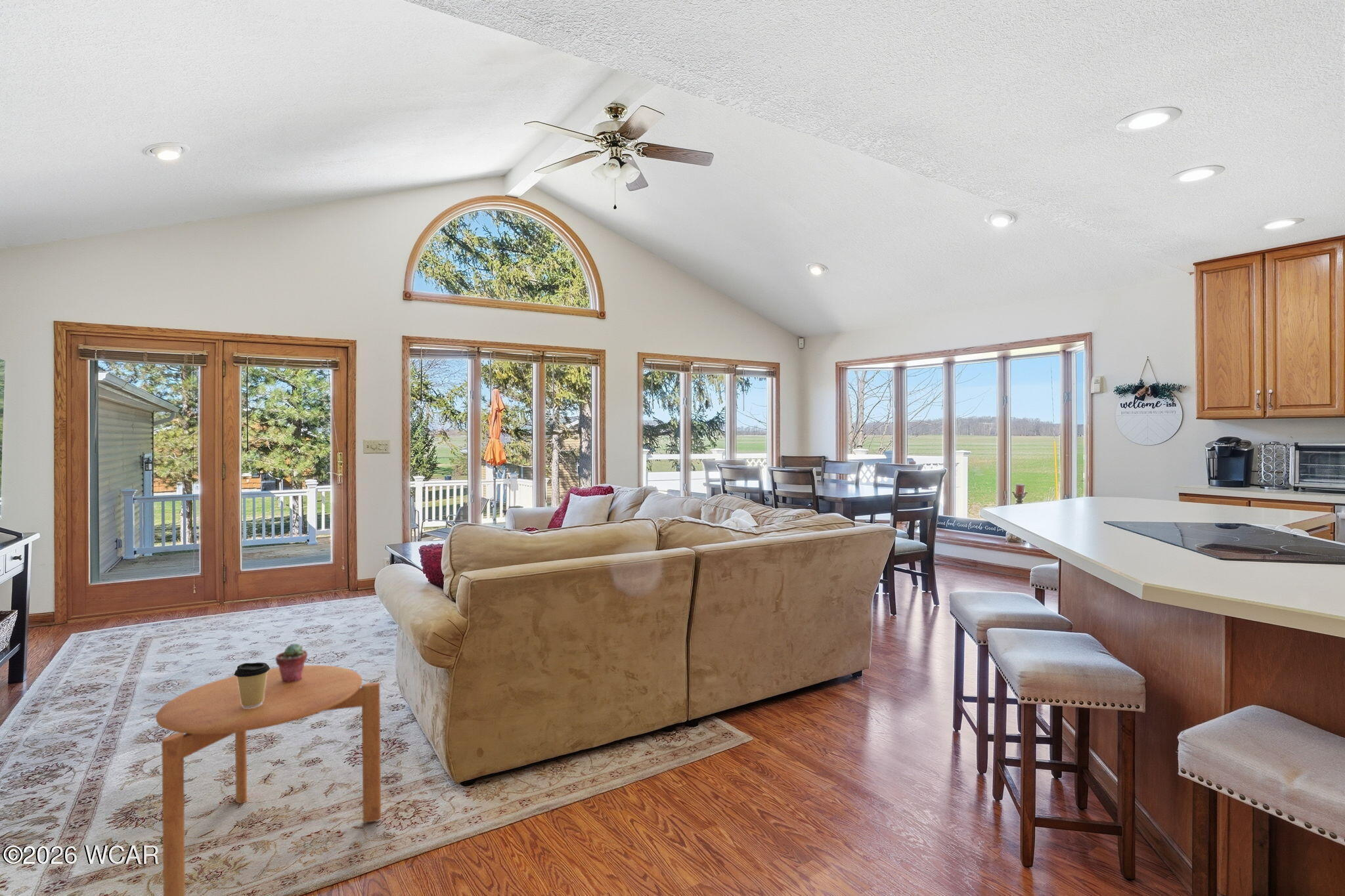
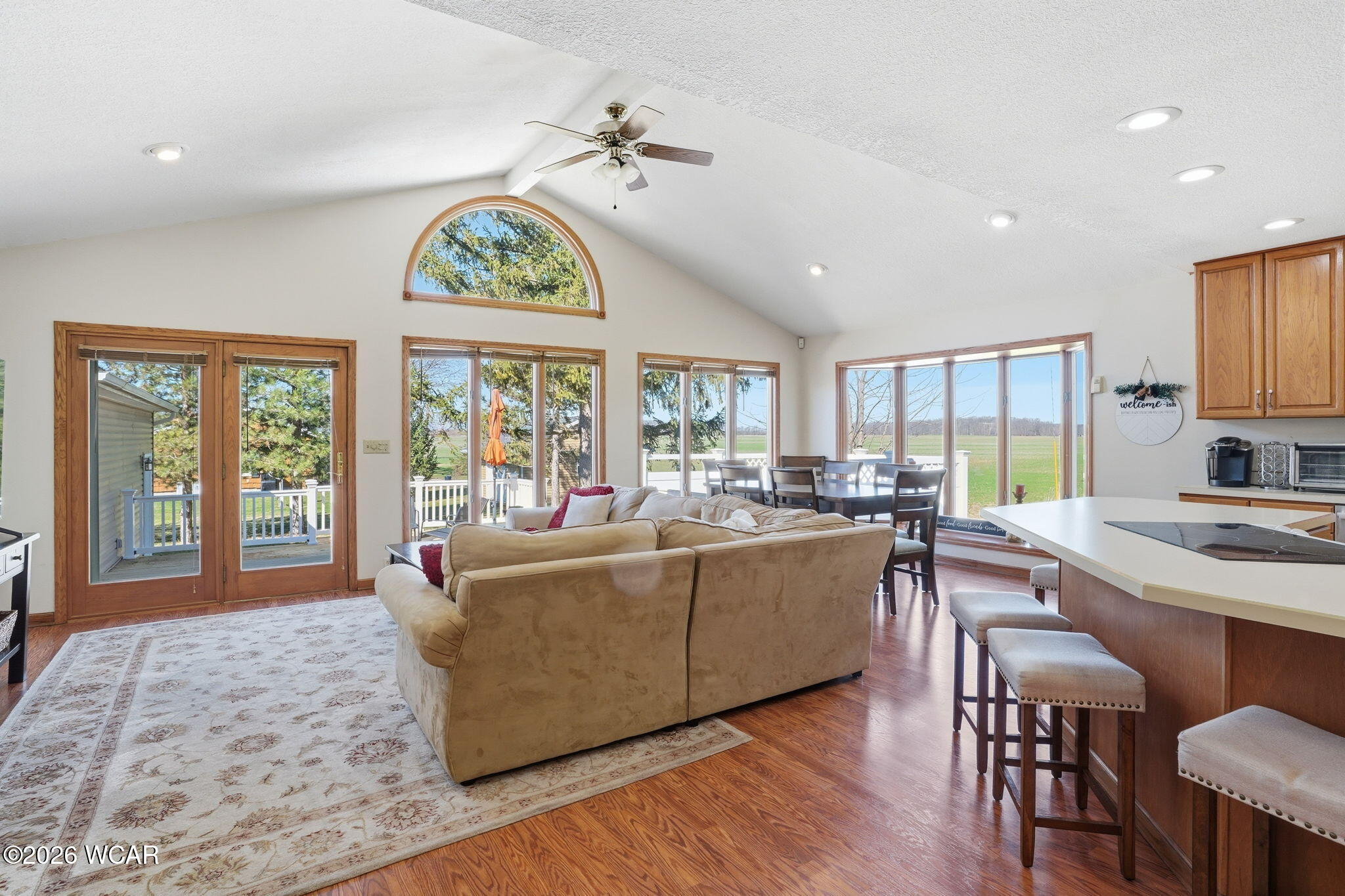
- potted succulent [275,643,308,683]
- side table [155,664,382,896]
- coffee cup [234,662,271,708]
